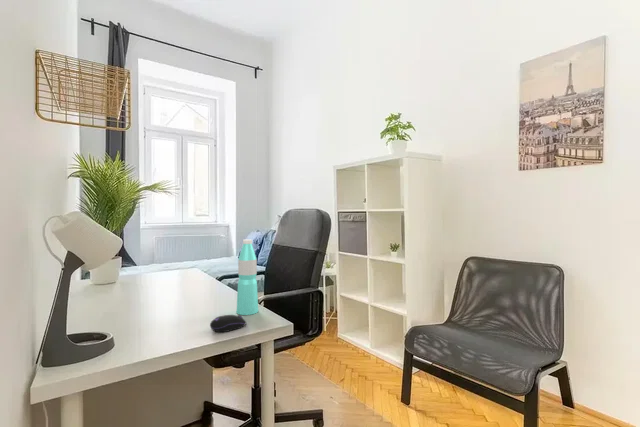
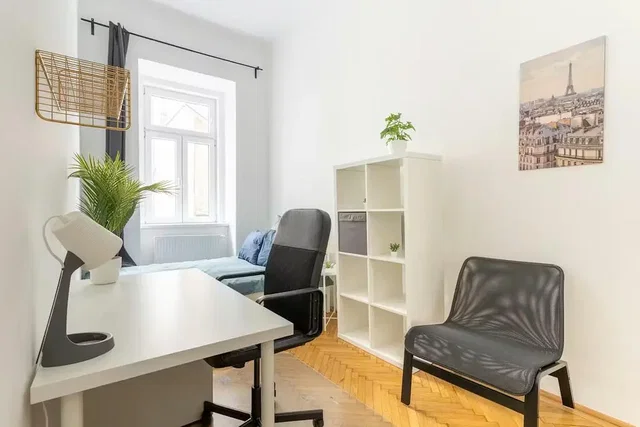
- water bottle [236,238,259,316]
- computer mouse [209,314,247,333]
